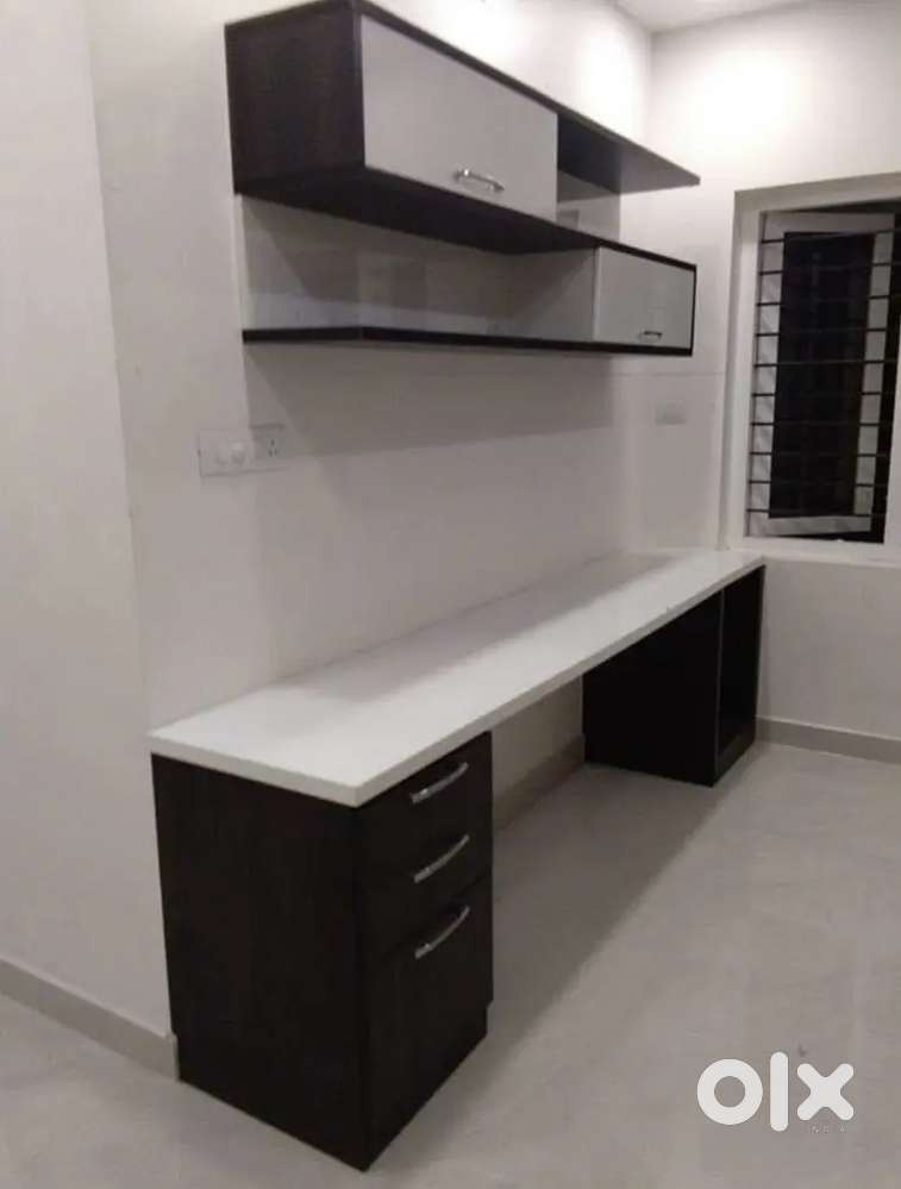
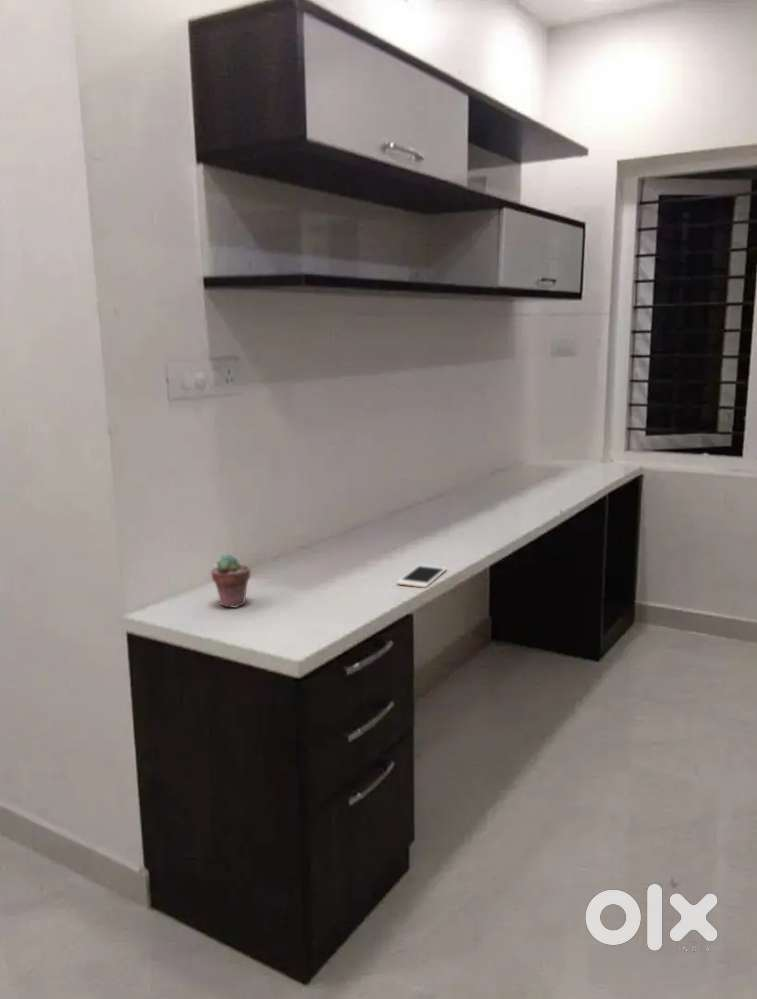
+ cell phone [396,564,448,589]
+ potted succulent [210,554,251,609]
